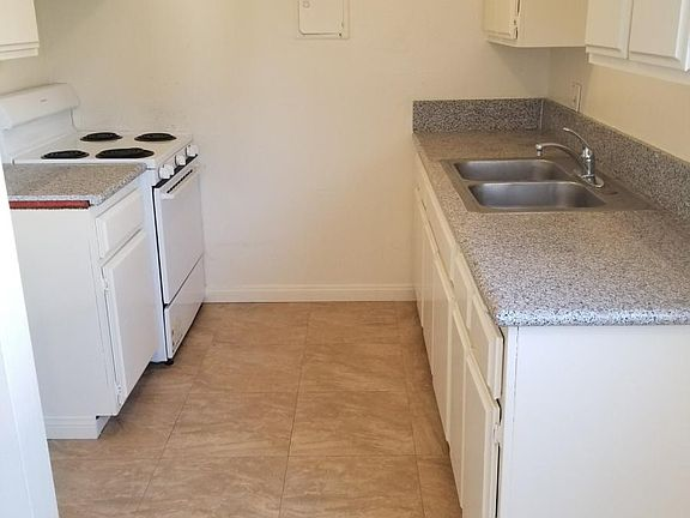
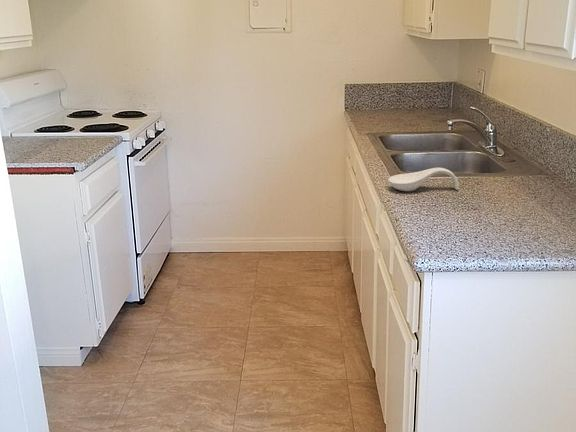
+ spoon rest [387,167,460,192]
